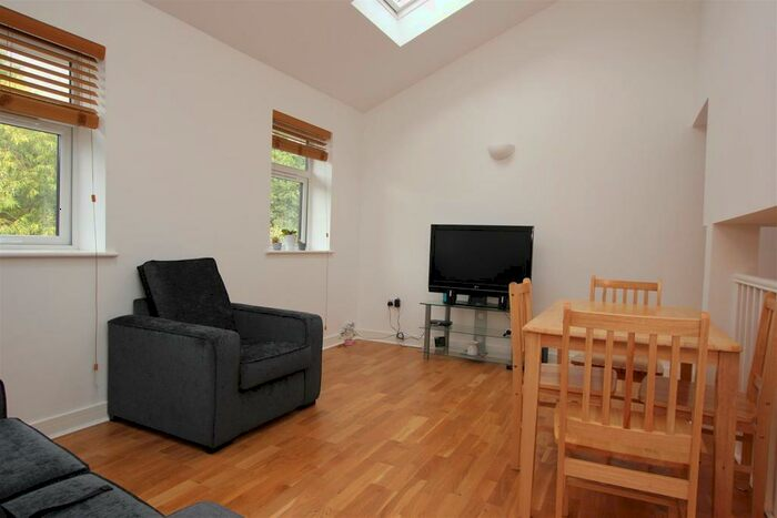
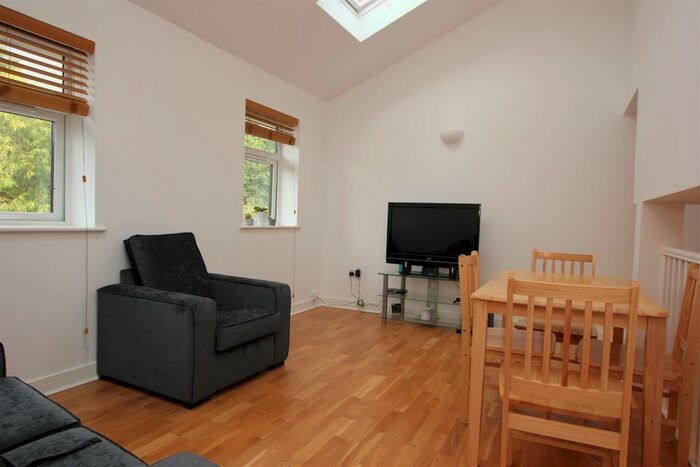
- potted plant [337,322,357,348]
